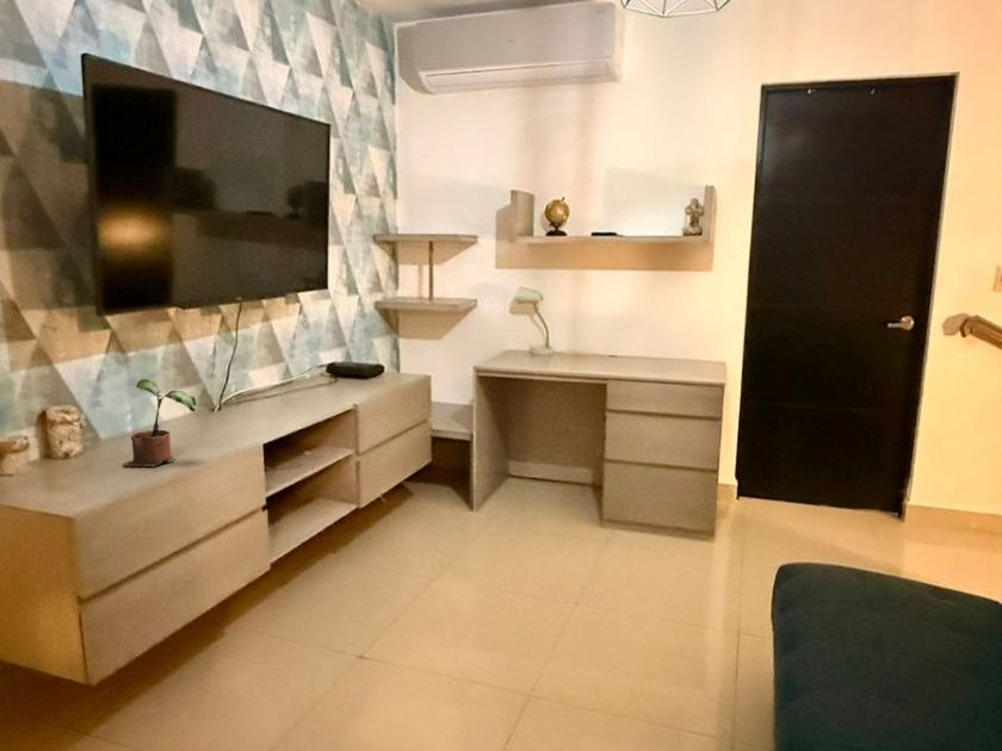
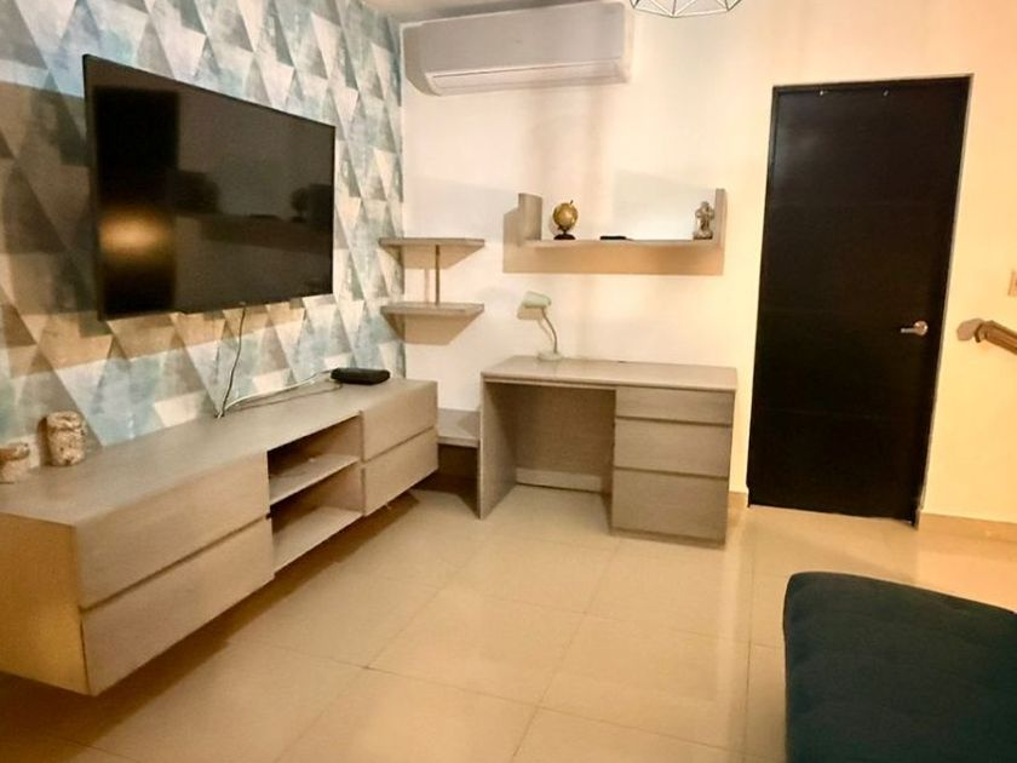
- potted plant [122,378,197,467]
